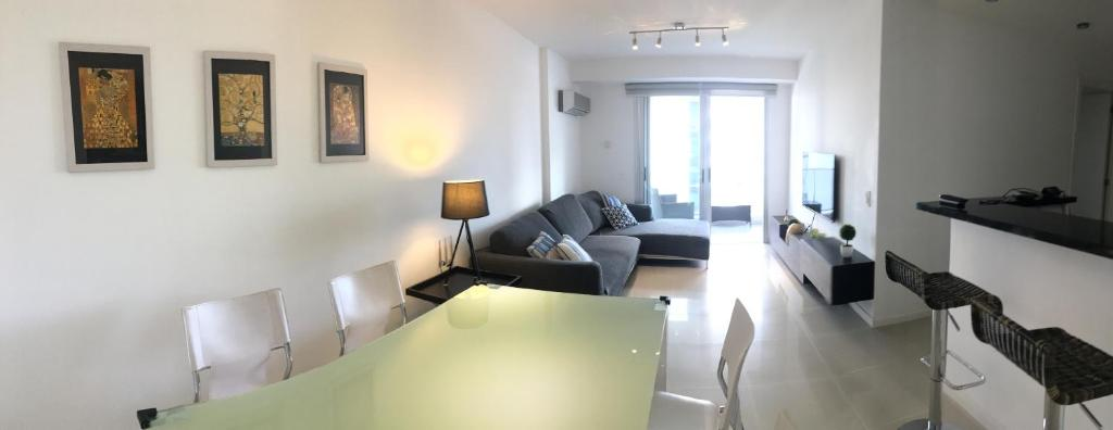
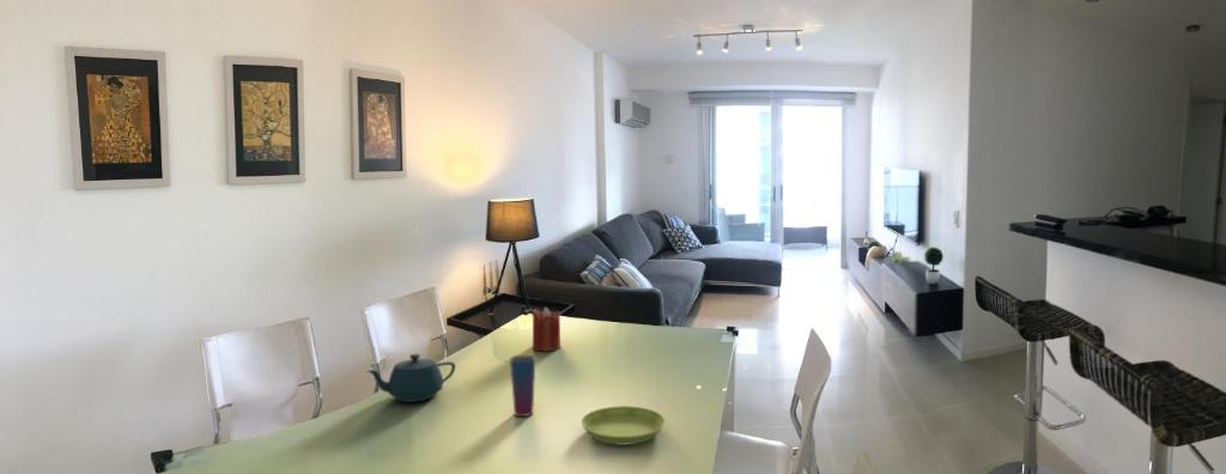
+ cup [509,354,536,418]
+ teapot [366,353,456,403]
+ saucer [581,405,666,446]
+ candle [532,306,562,352]
